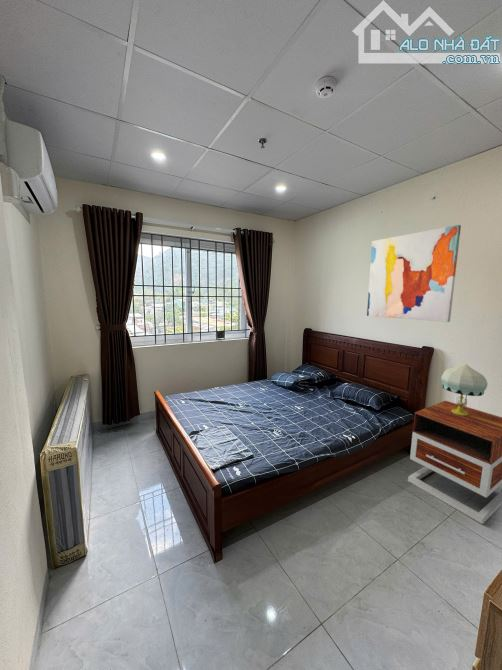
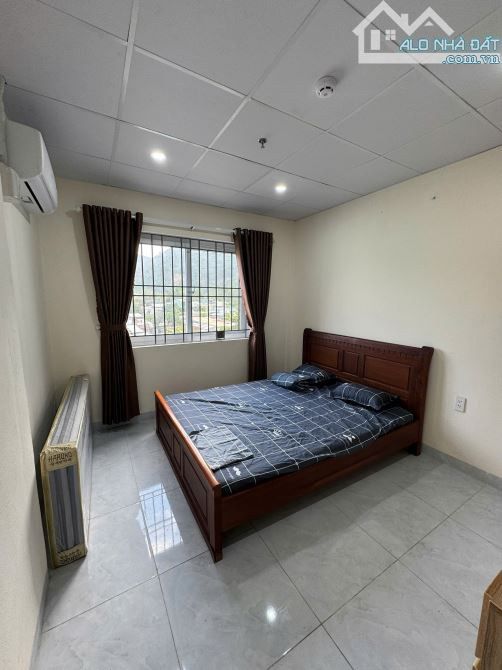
- table lamp [440,363,489,416]
- nightstand [407,400,502,525]
- wall art [366,224,462,323]
